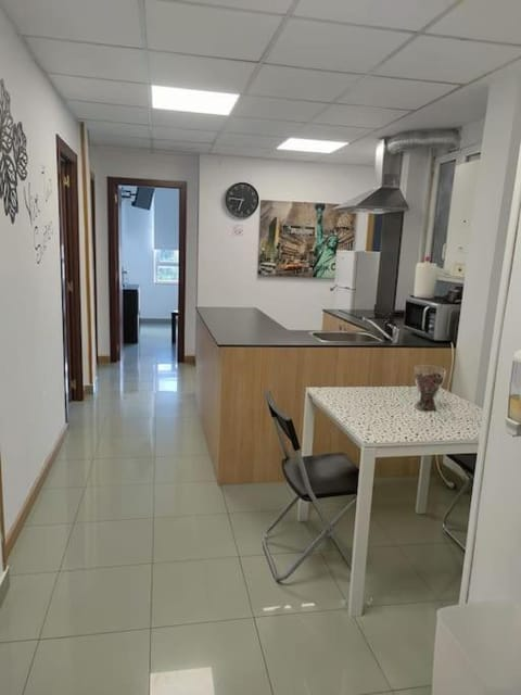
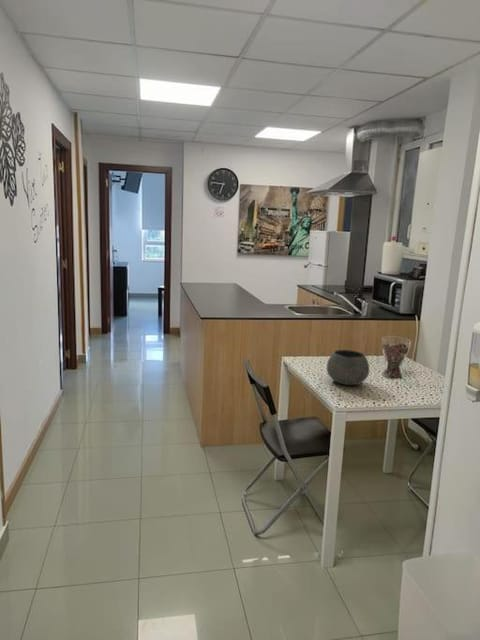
+ bowl [326,349,370,386]
